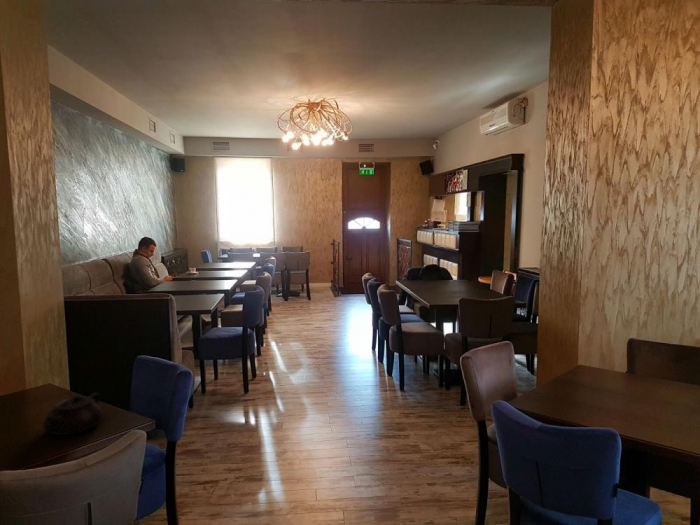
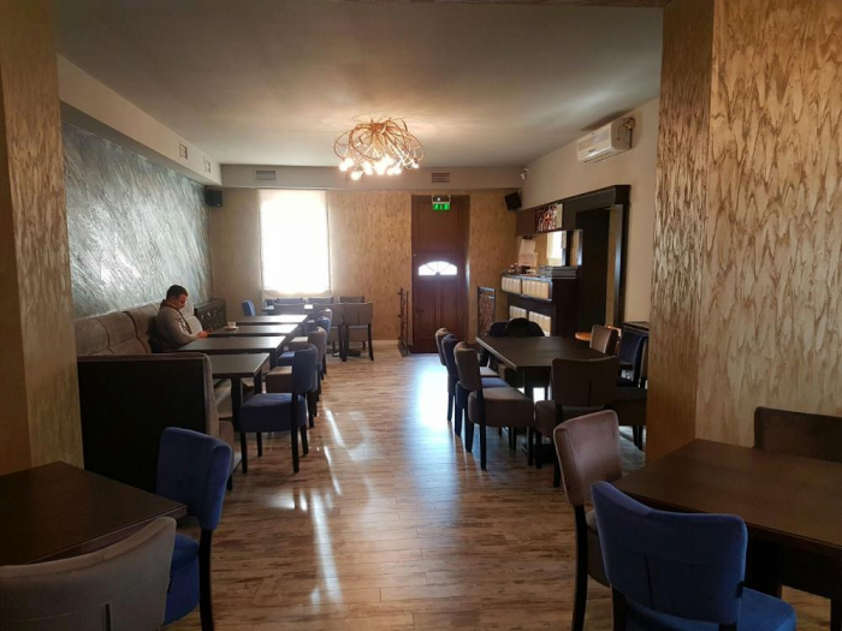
- teapot [42,392,104,436]
